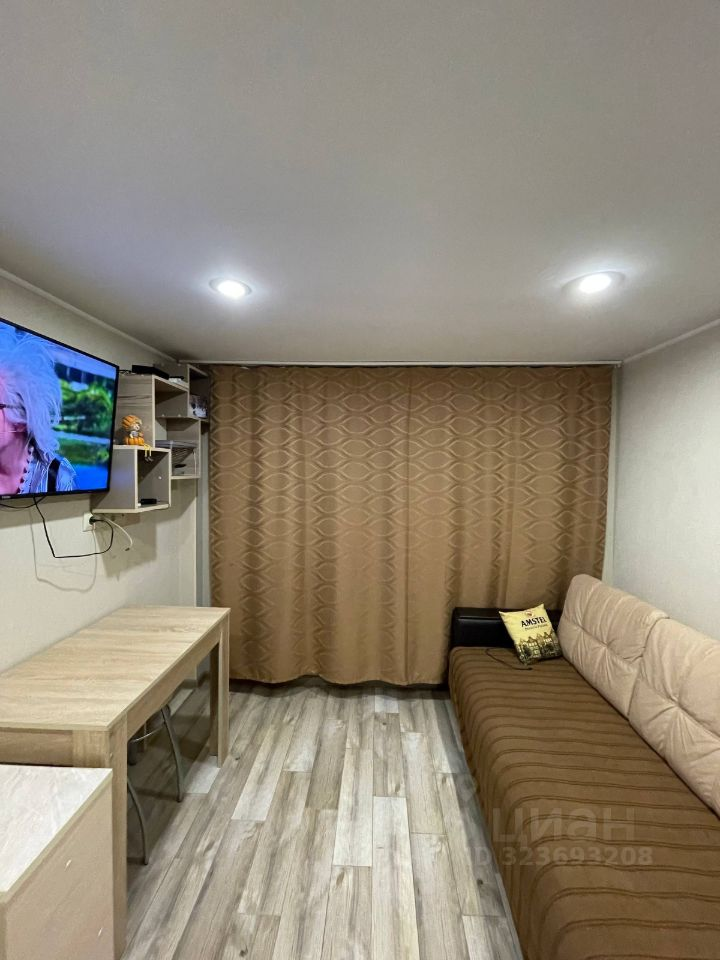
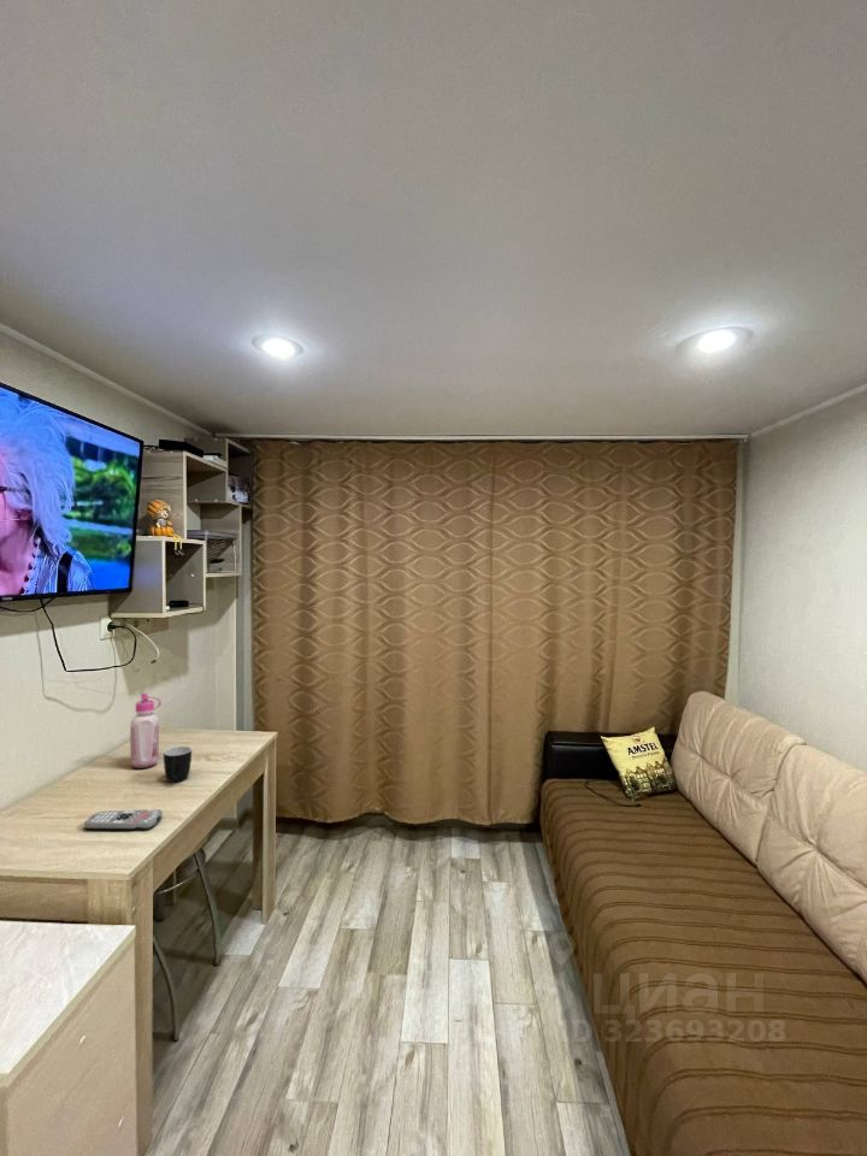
+ mug [163,745,193,783]
+ remote control [84,808,164,831]
+ glue bottle [129,691,163,769]
